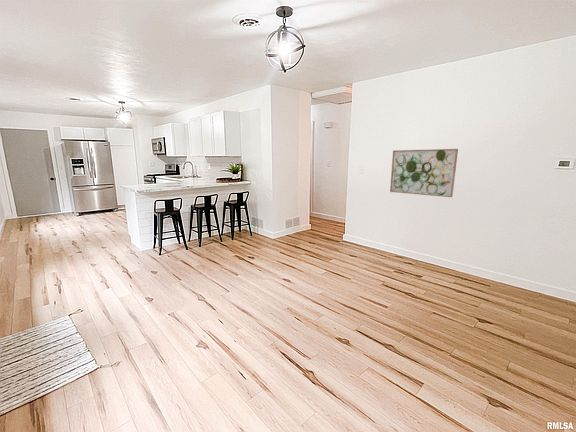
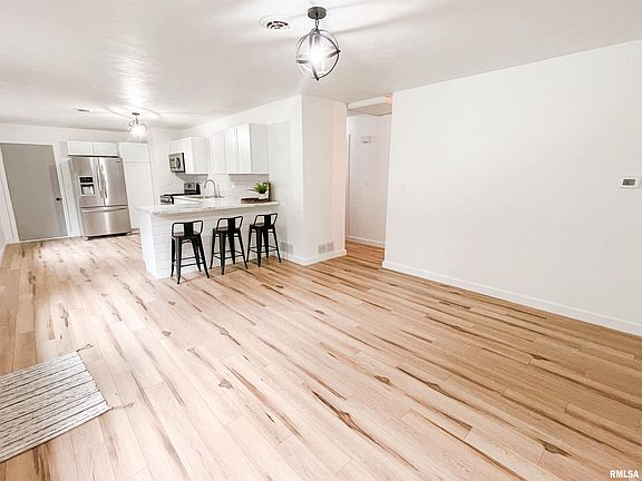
- wall art [389,148,459,198]
